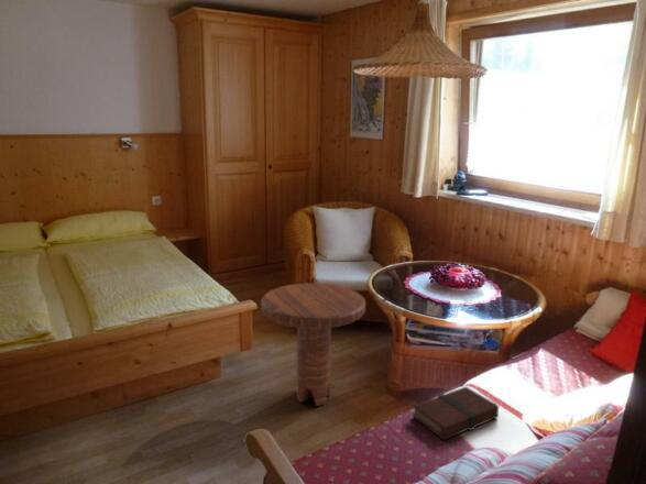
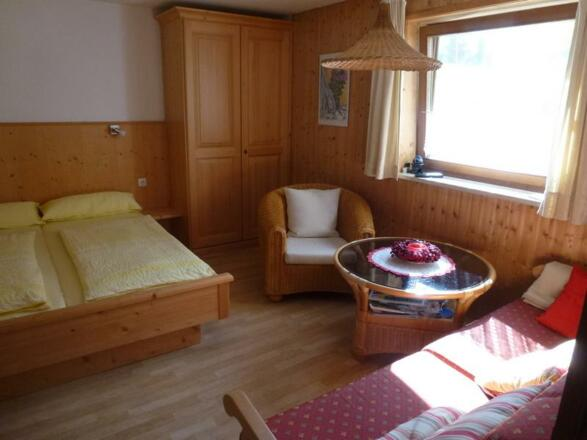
- side table [260,282,366,407]
- book [412,385,500,441]
